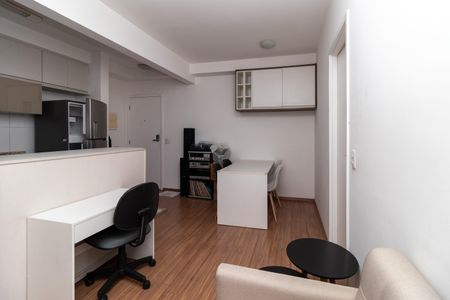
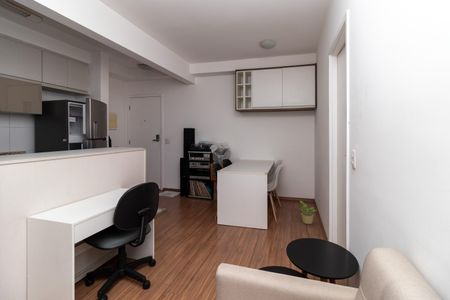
+ potted plant [299,199,318,225]
